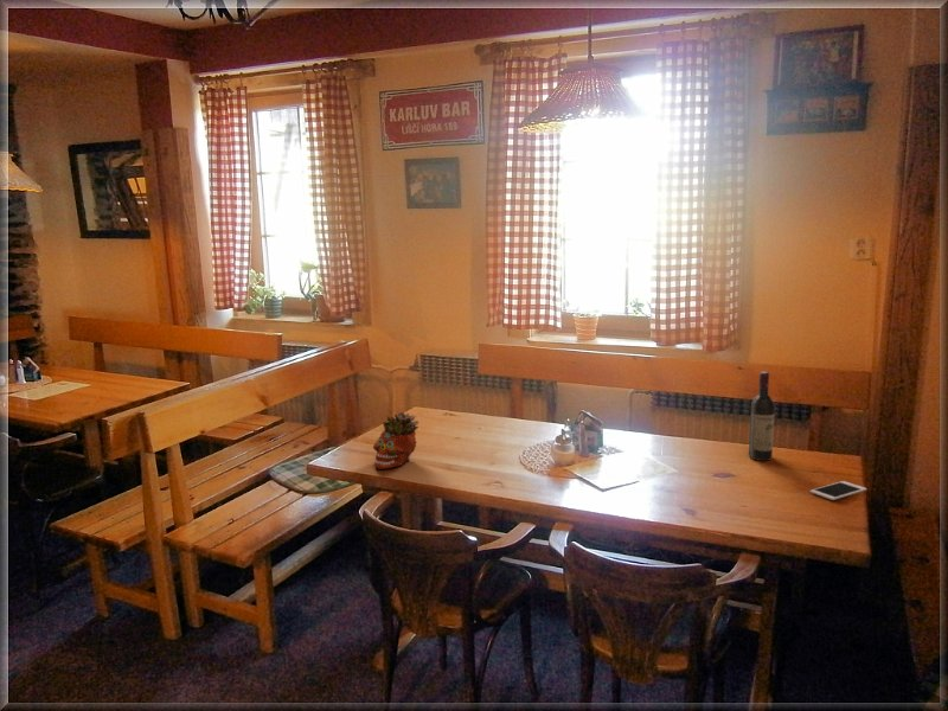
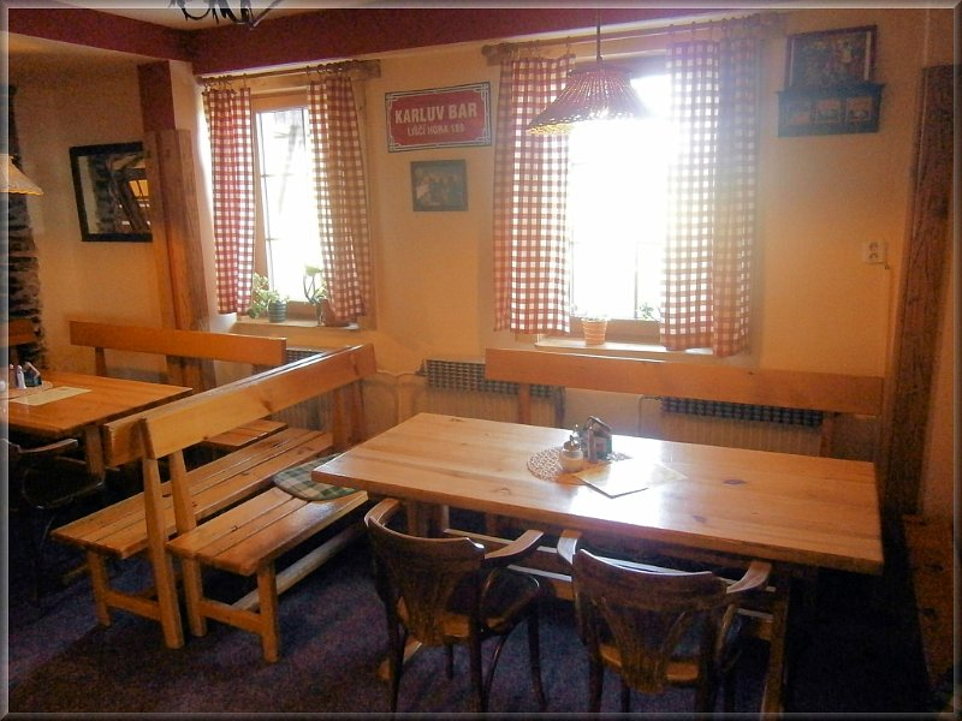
- wine bottle [748,371,776,462]
- cell phone [809,480,867,501]
- succulent planter [372,410,419,470]
